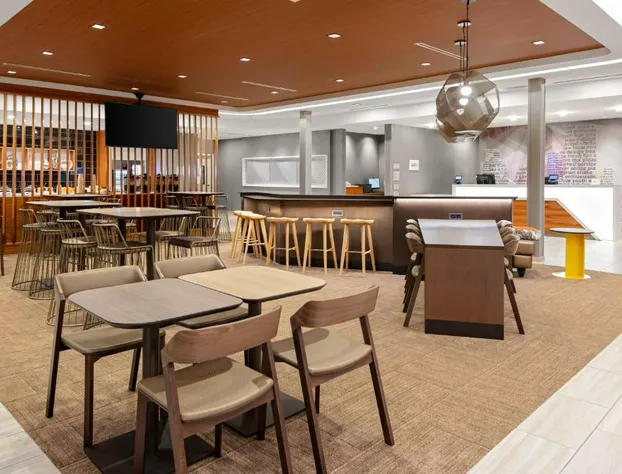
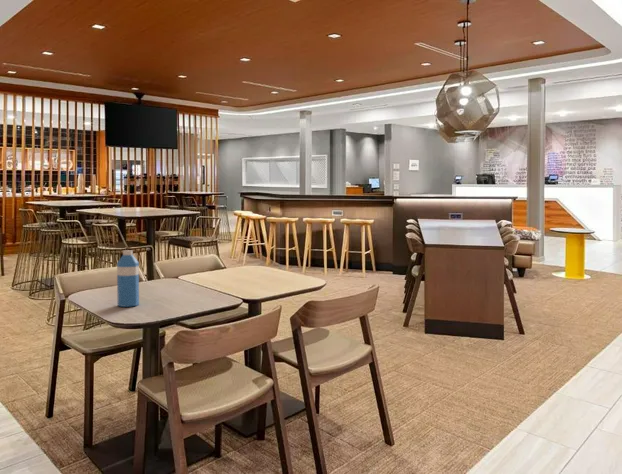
+ water bottle [116,249,140,308]
